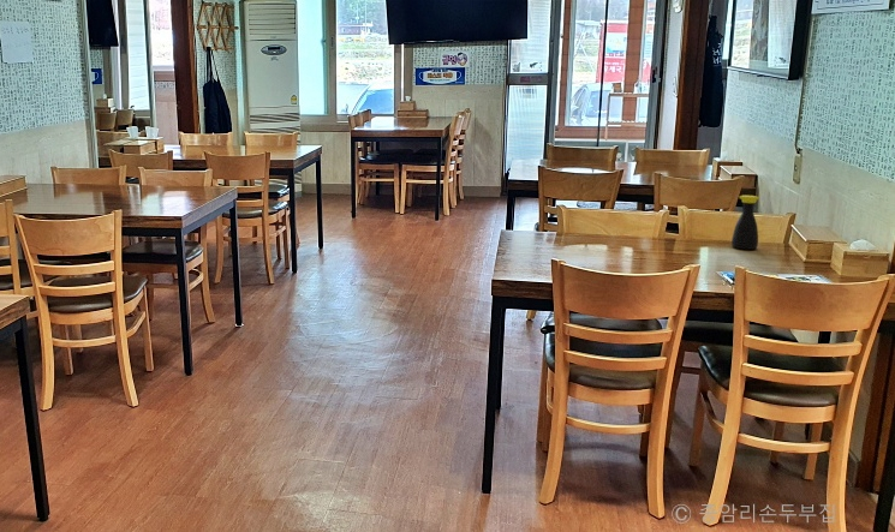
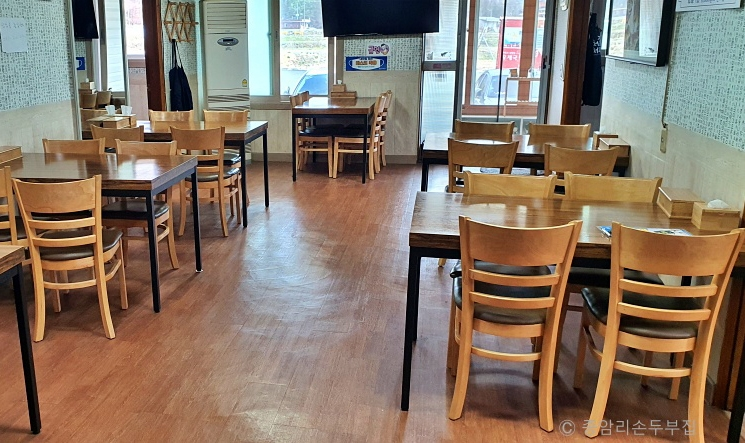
- bottle [730,195,760,251]
